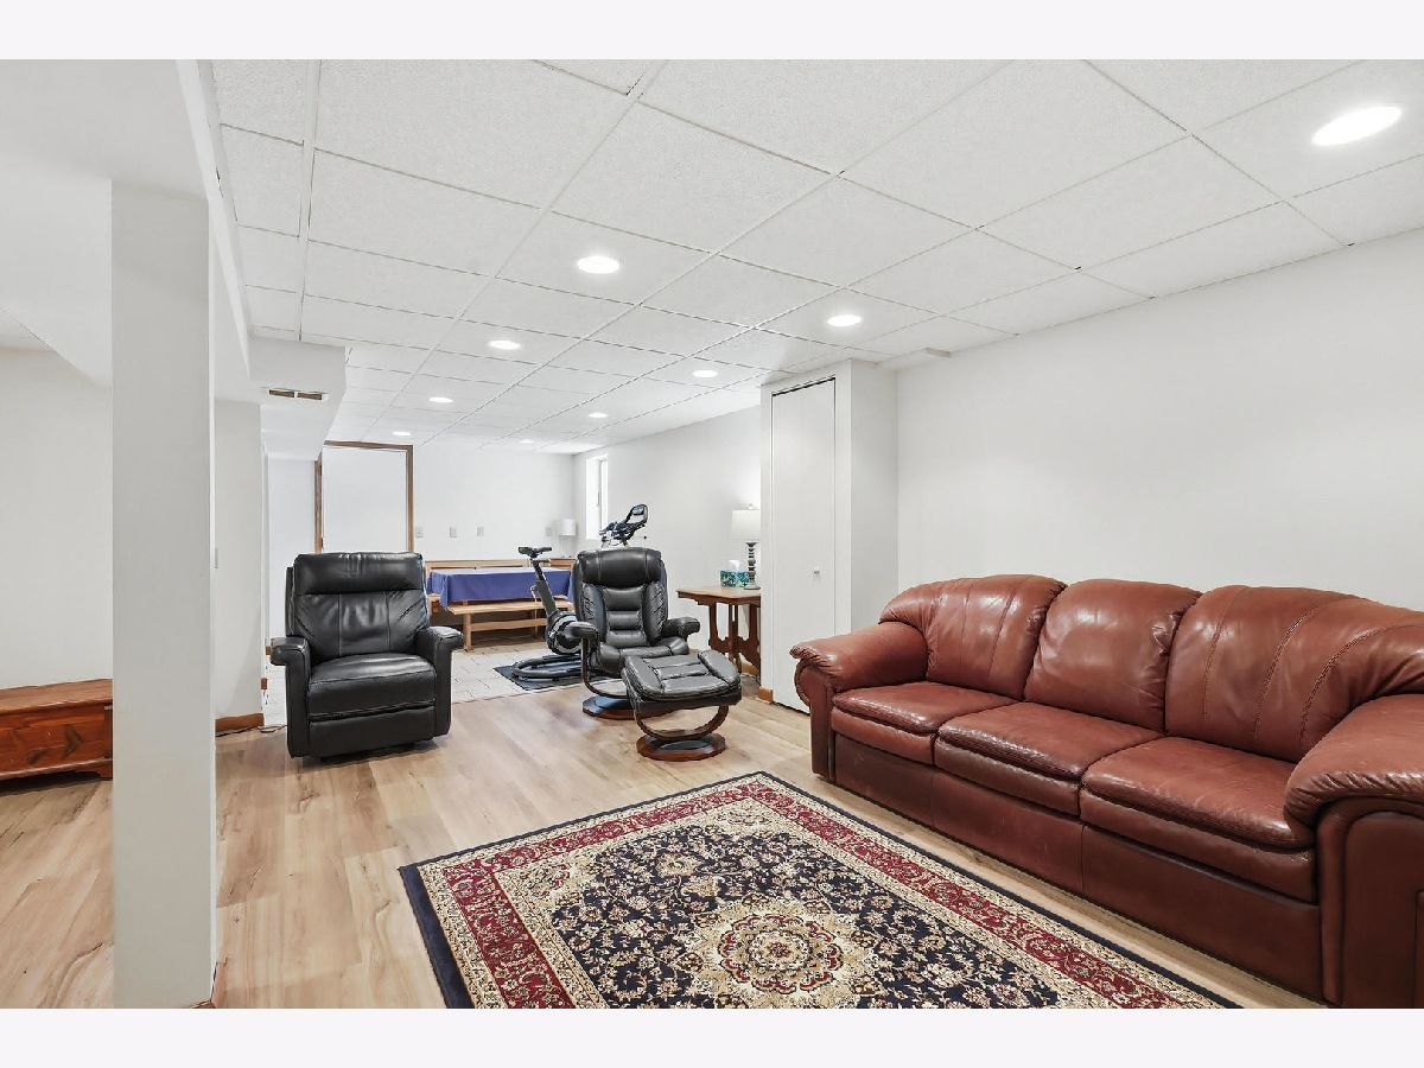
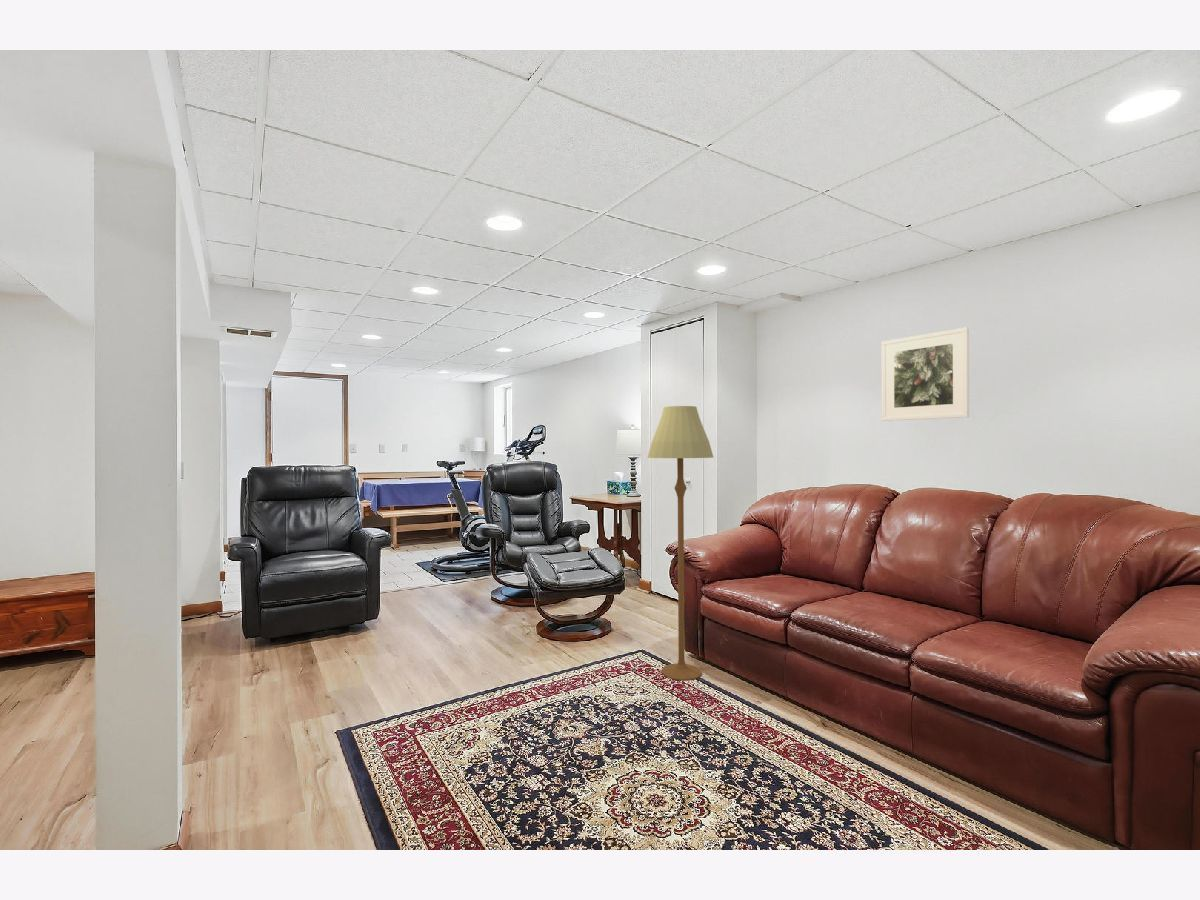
+ floor lamp [646,405,714,681]
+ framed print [881,326,970,422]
